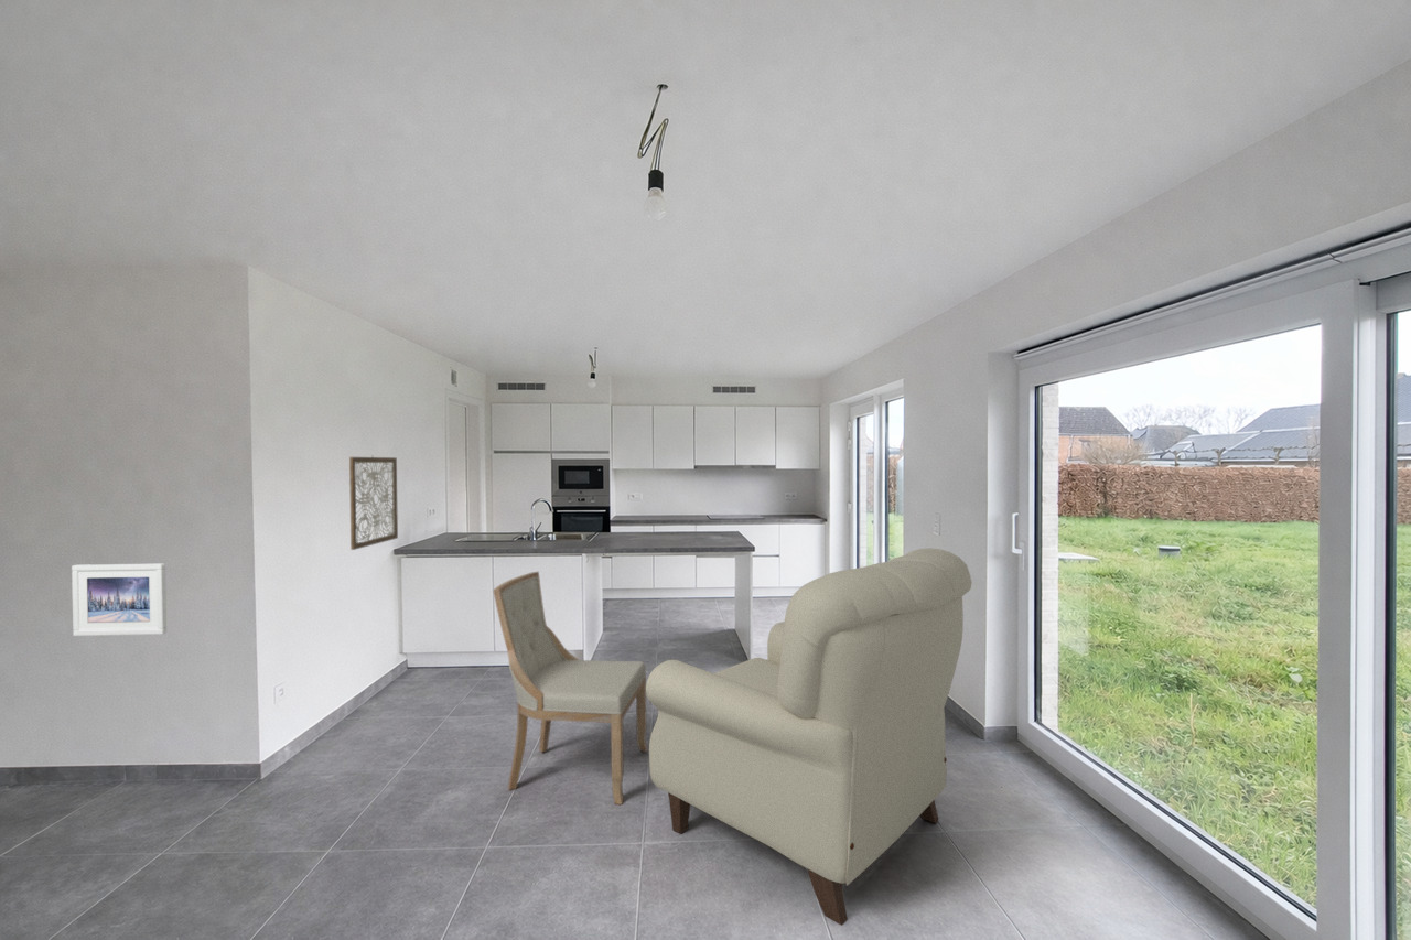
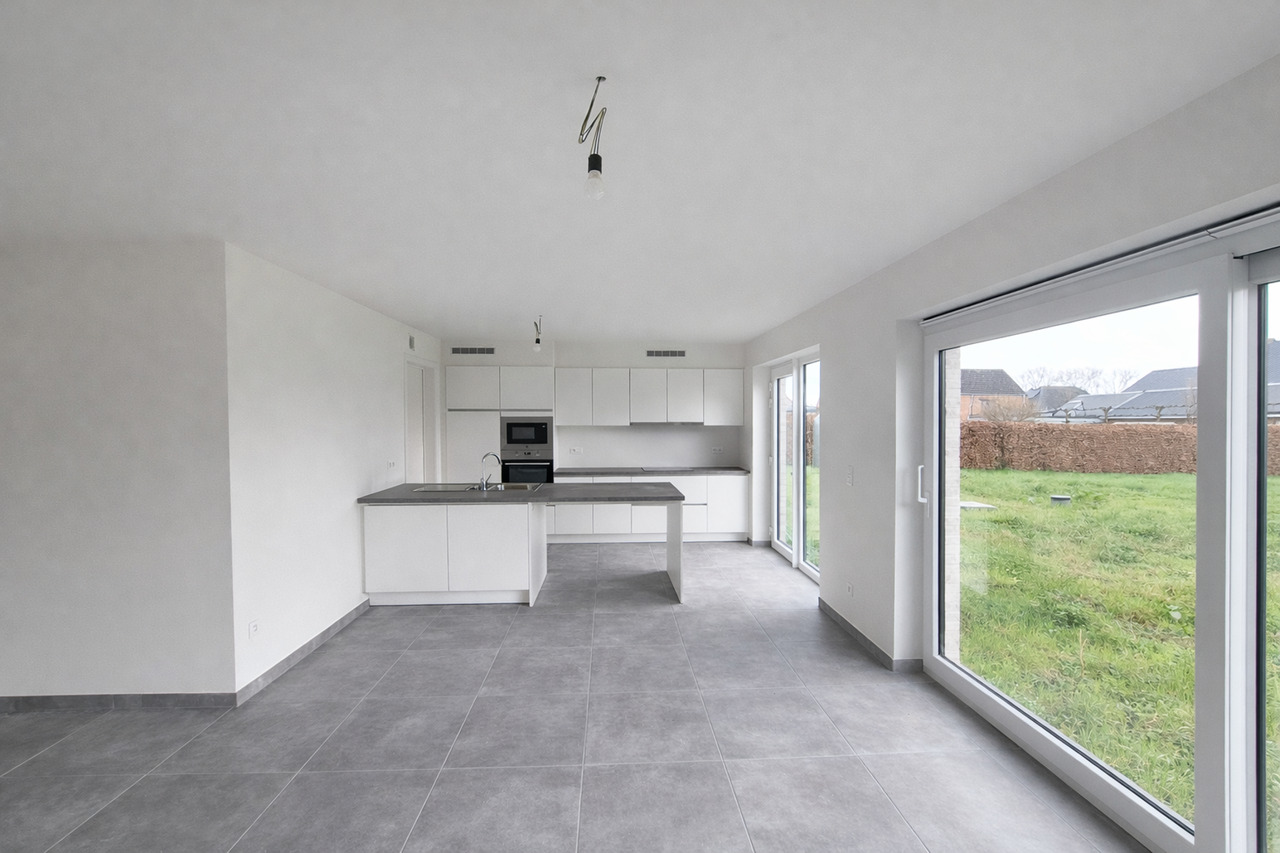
- chair [646,548,972,927]
- wall art [348,455,399,551]
- chair [492,571,648,806]
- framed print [71,562,168,637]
